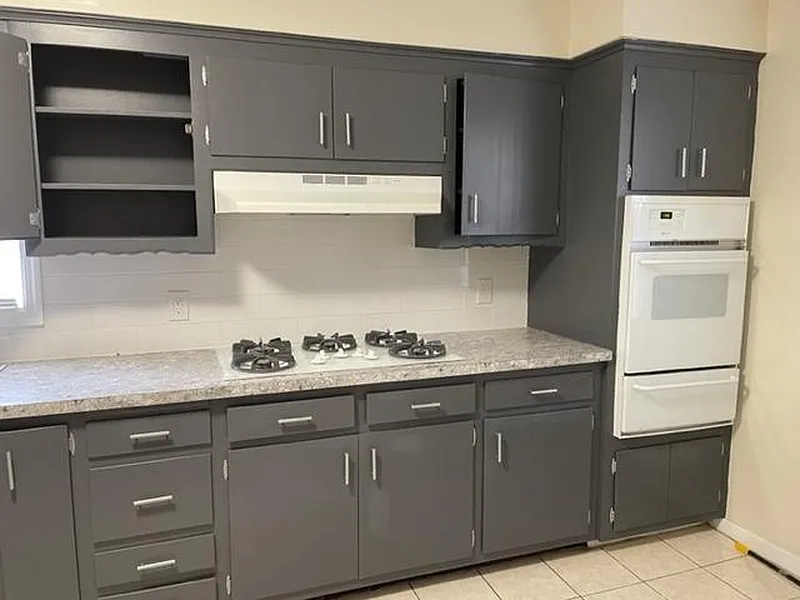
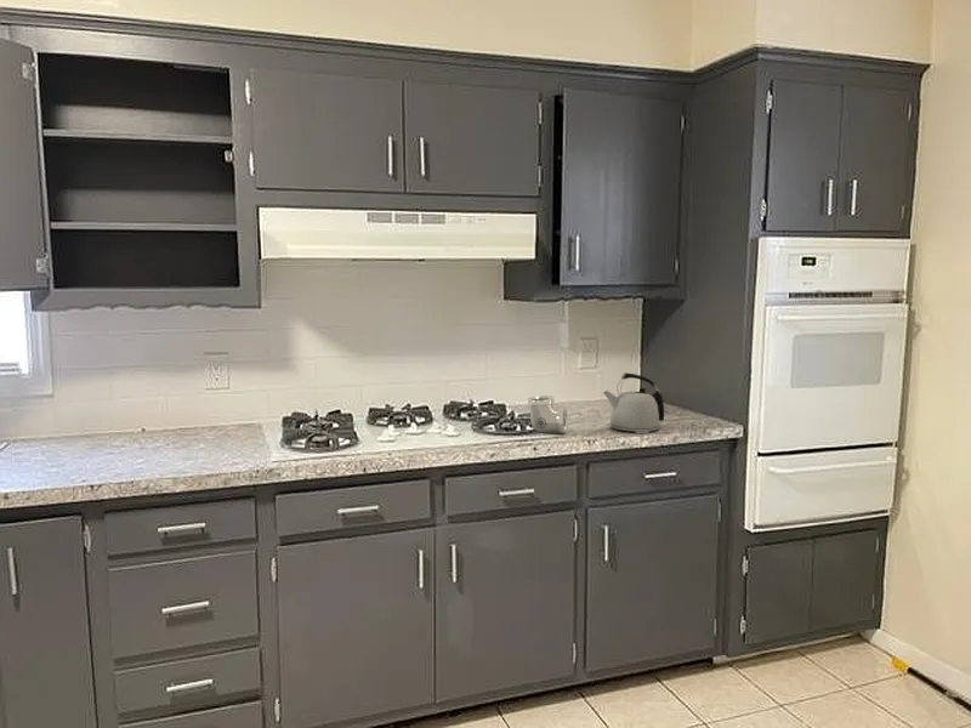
+ kettle [602,371,665,434]
+ pipe fitting [527,394,568,434]
